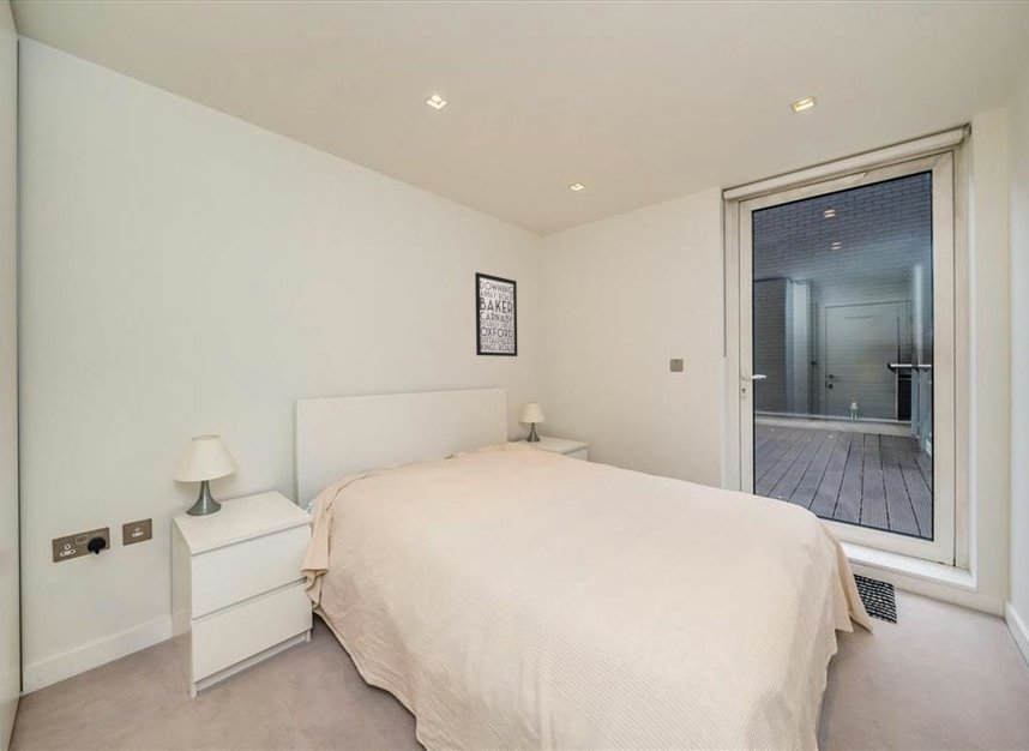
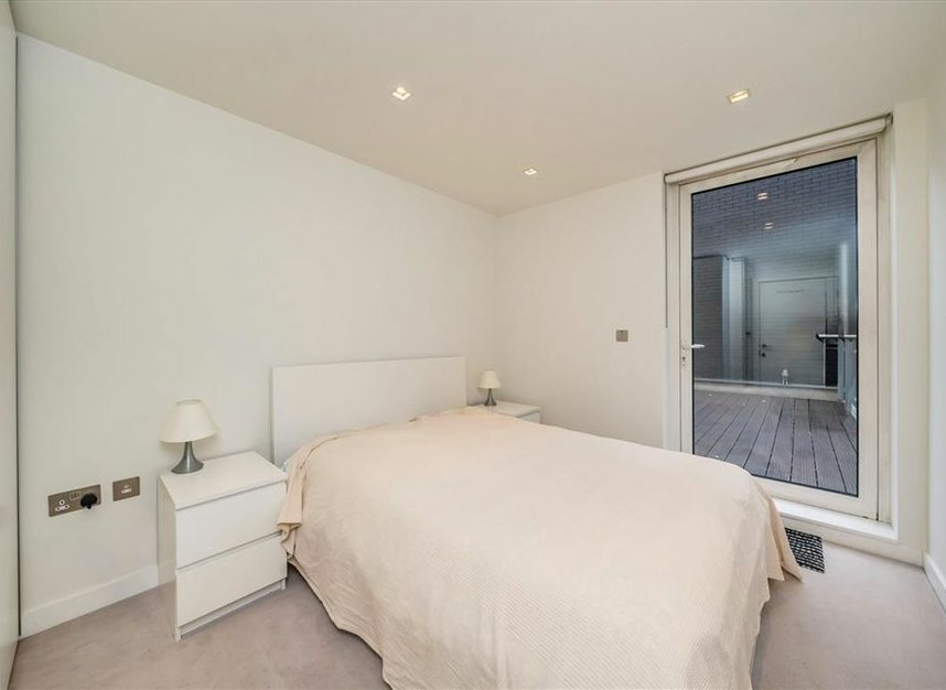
- wall art [474,271,518,358]
